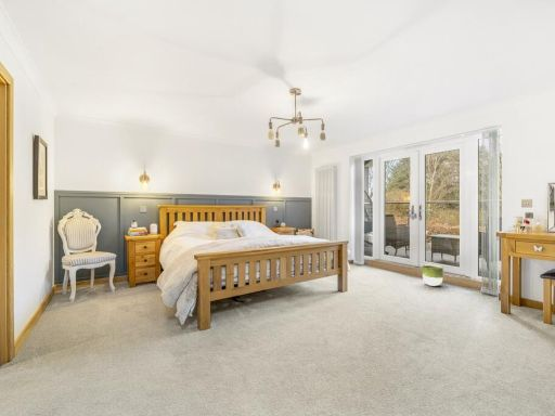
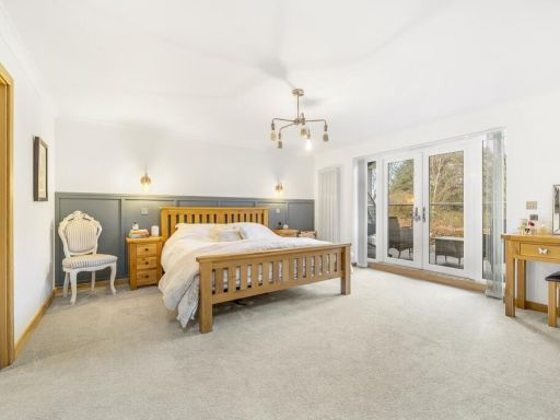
- planter [422,264,444,287]
